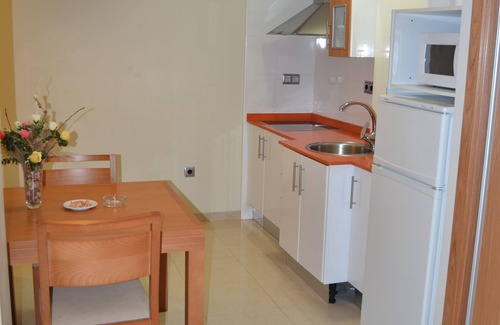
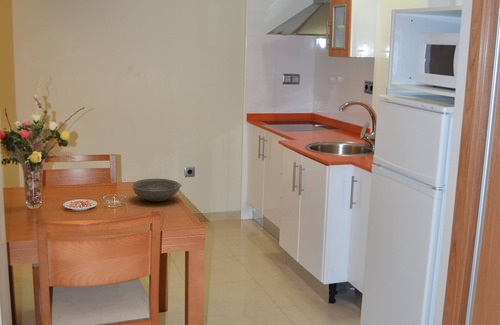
+ bowl [131,178,182,202]
